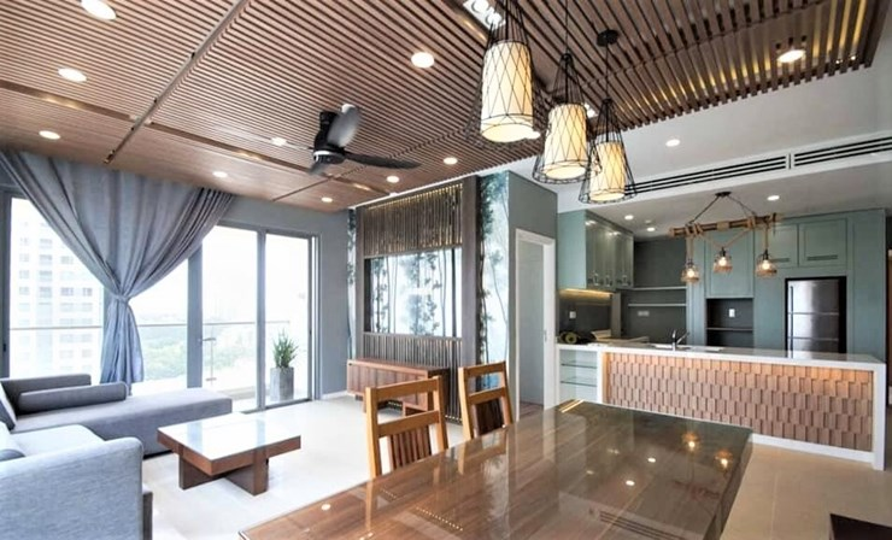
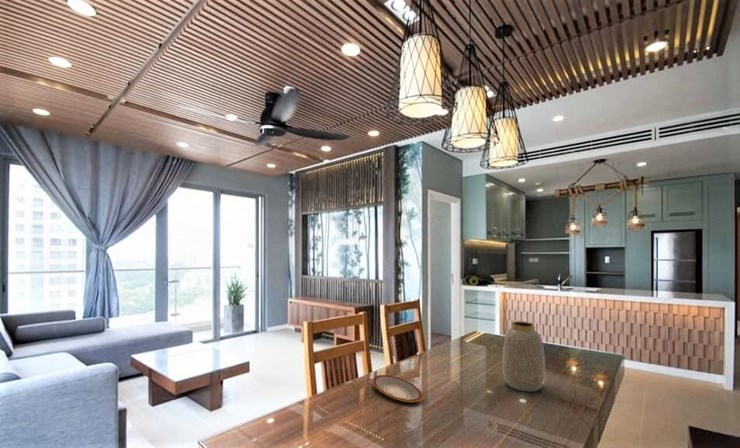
+ plate [372,374,423,403]
+ vase [502,320,546,393]
